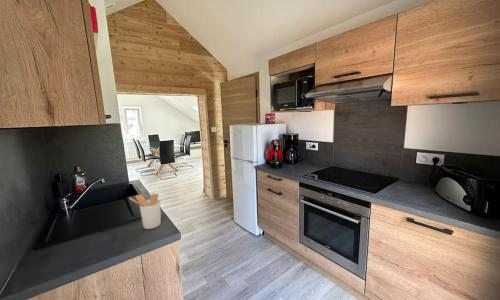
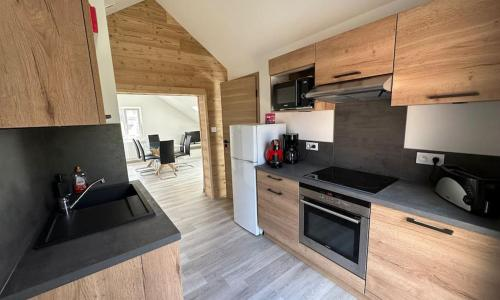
- utensil holder [128,193,162,230]
